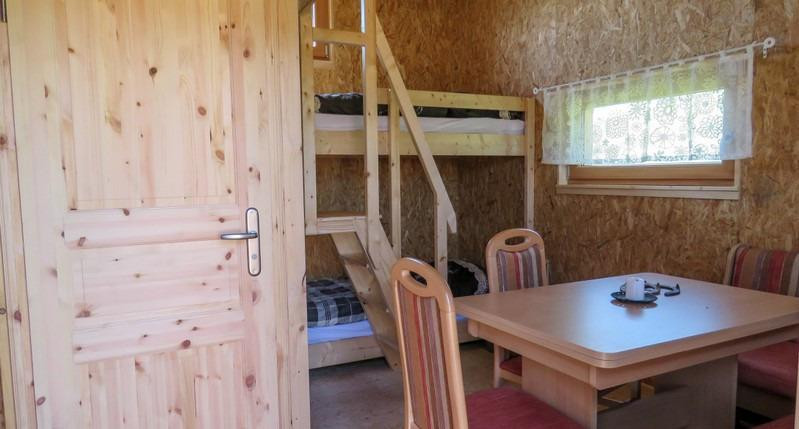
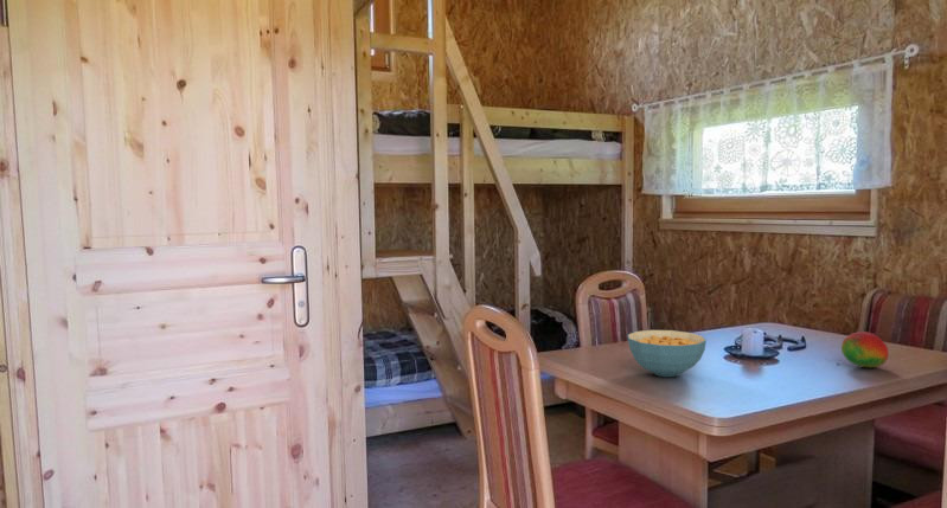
+ fruit [840,330,890,368]
+ cereal bowl [627,329,708,378]
